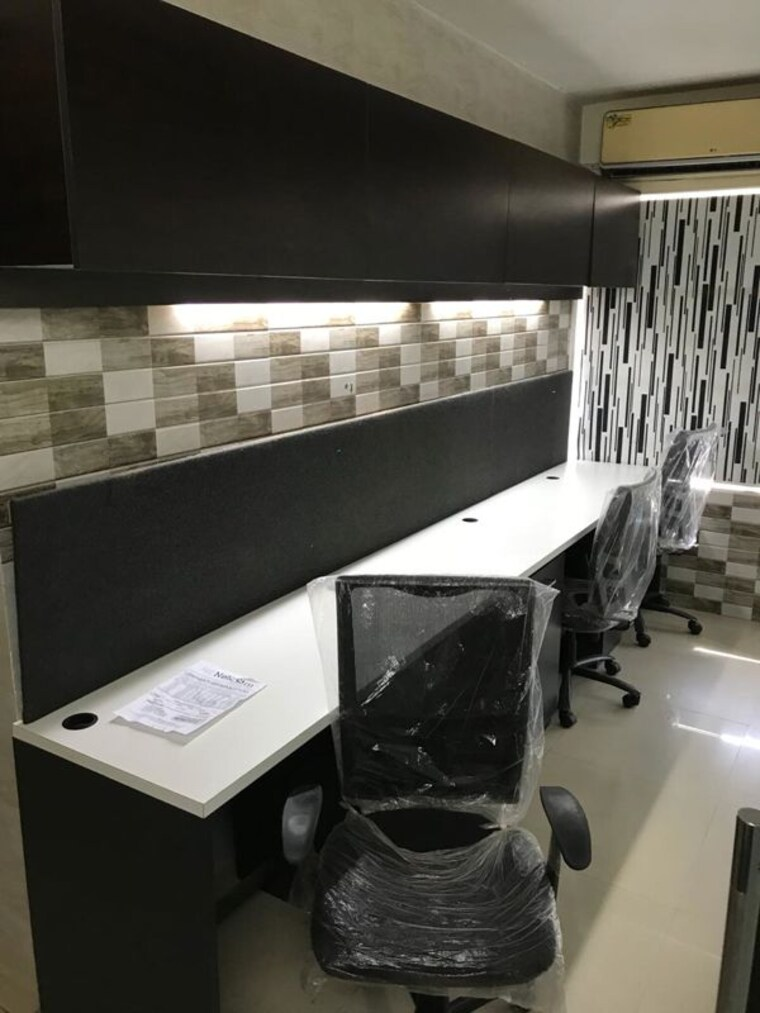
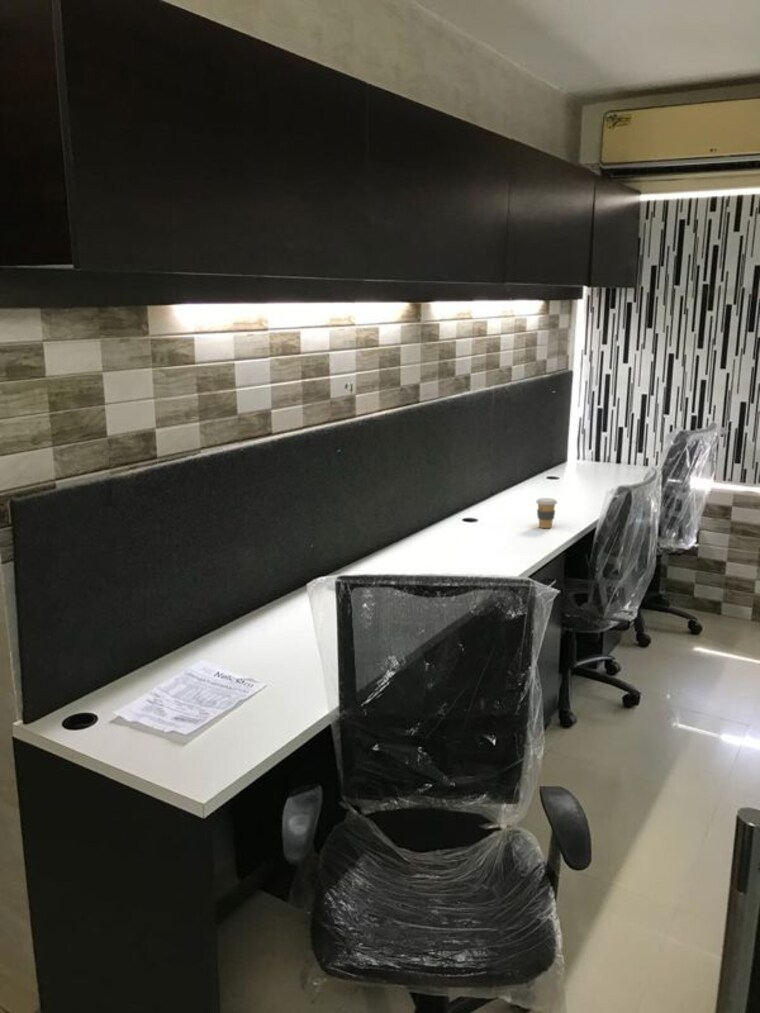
+ coffee cup [535,497,558,529]
